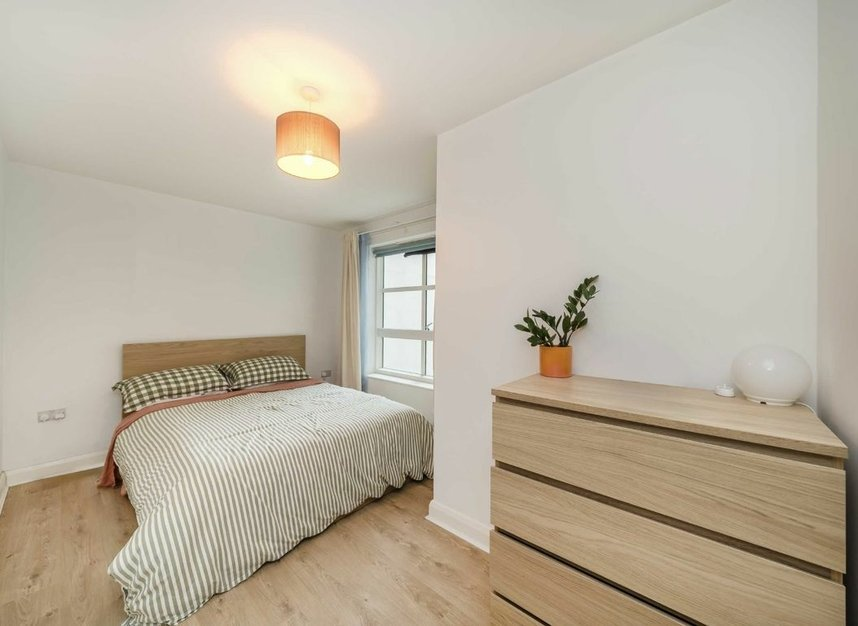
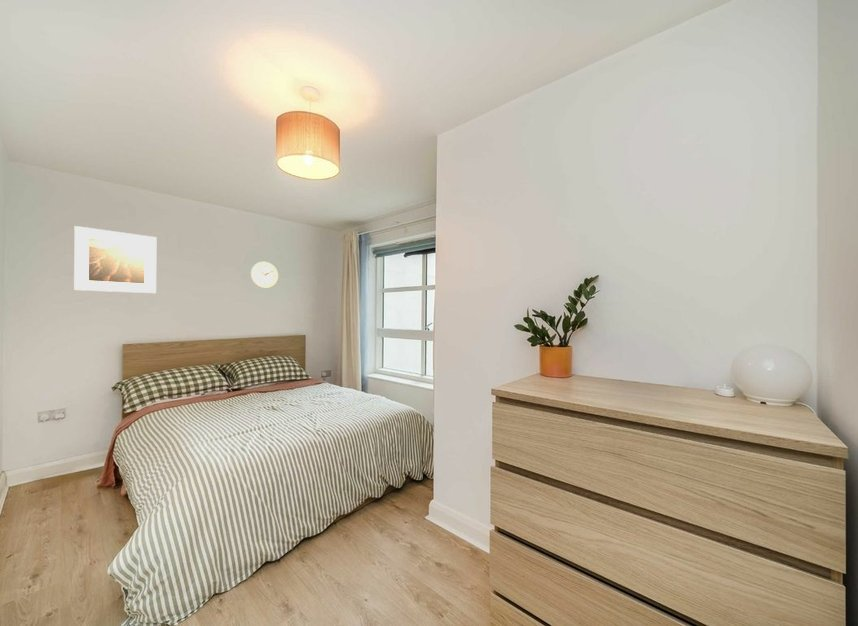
+ wall clock [250,261,279,289]
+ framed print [73,225,157,294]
